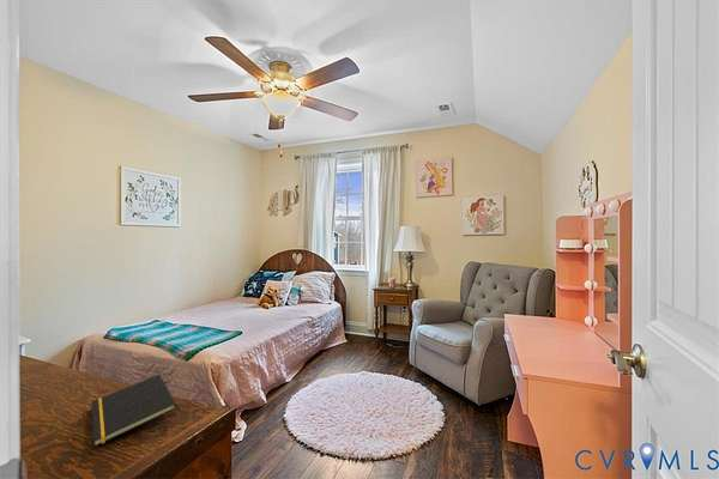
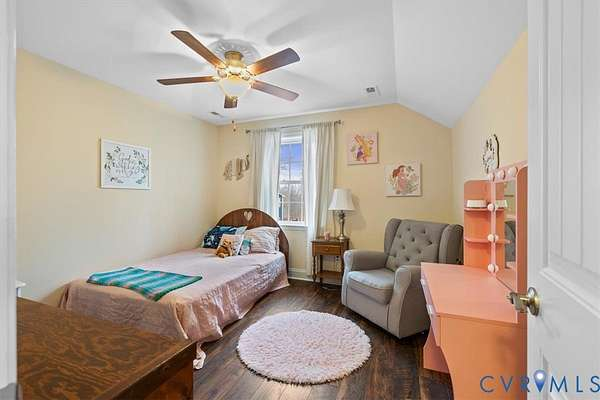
- notepad [91,374,177,448]
